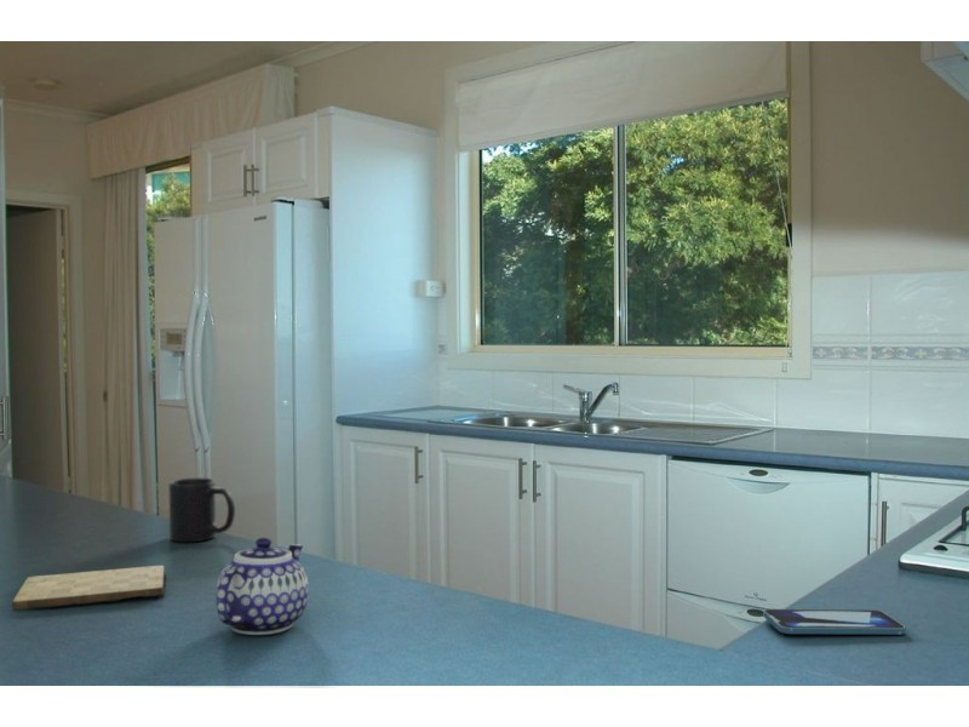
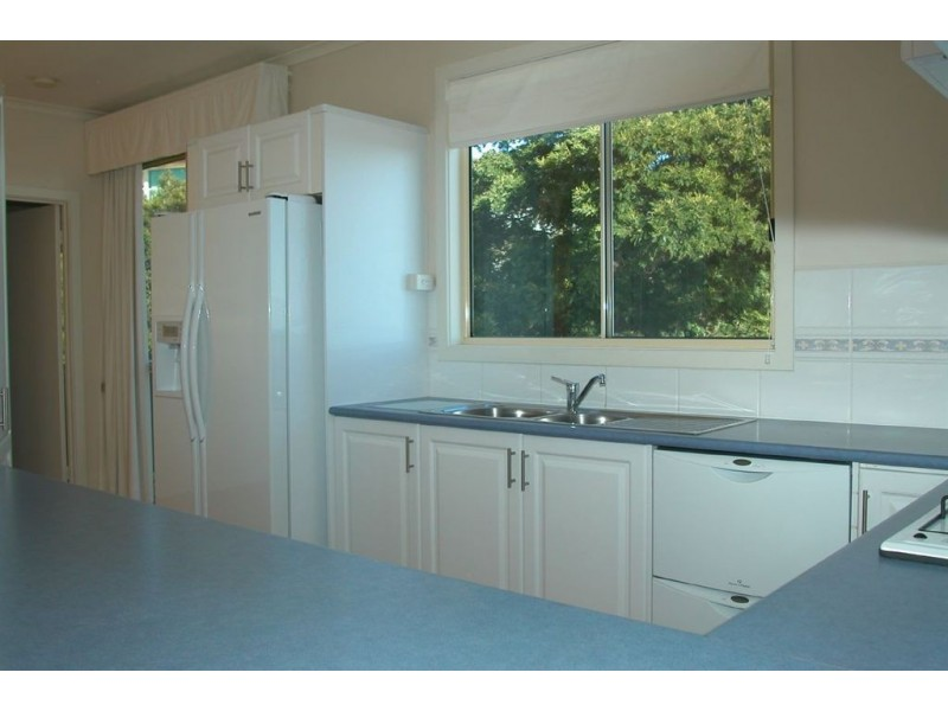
- teapot [216,537,310,636]
- cutting board [11,565,167,612]
- mug [167,476,236,543]
- smartphone [762,608,907,635]
